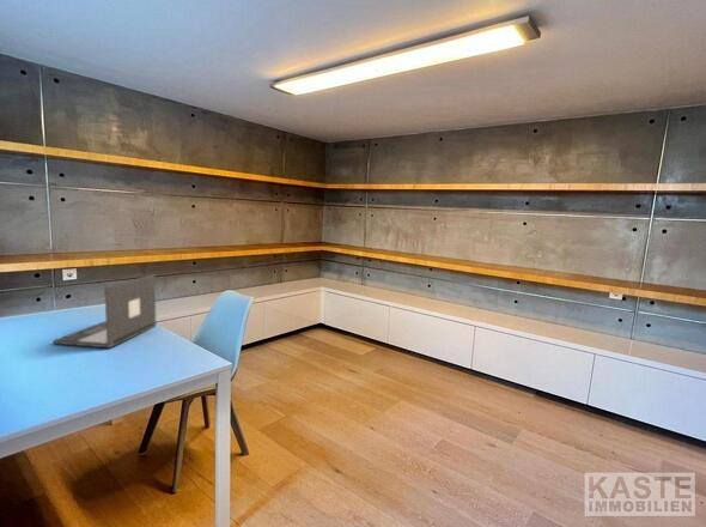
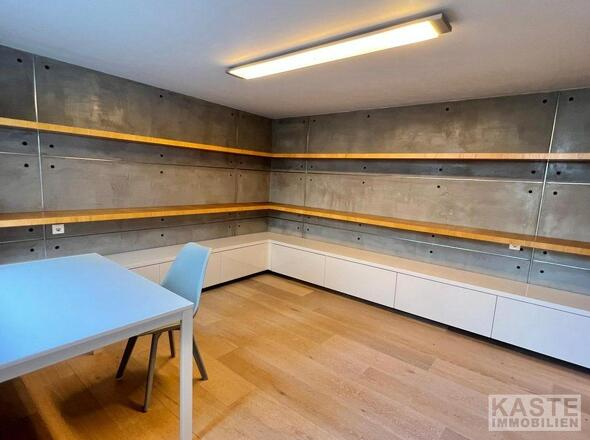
- laptop [51,273,158,349]
